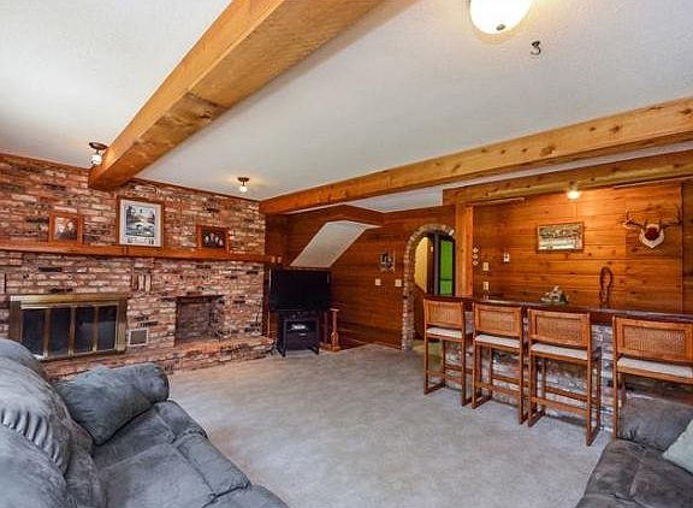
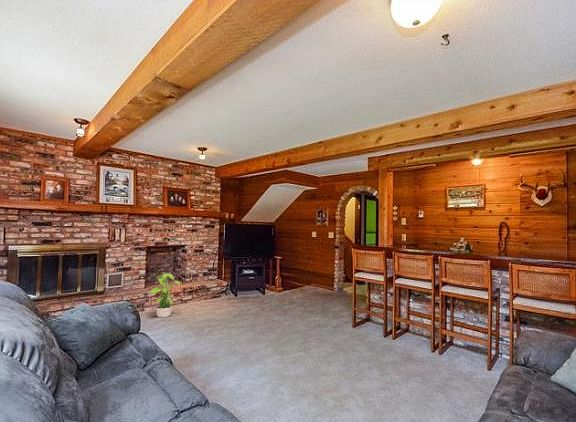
+ potted plant [148,273,181,318]
